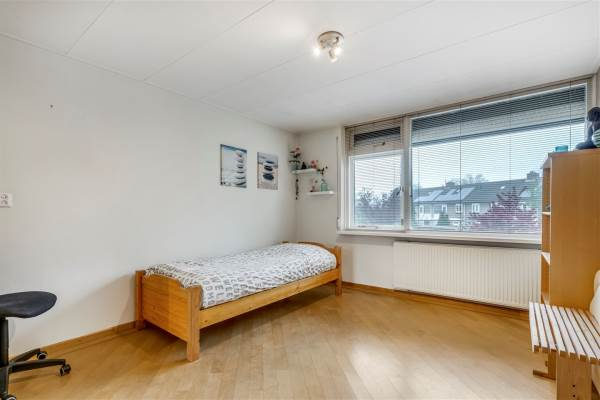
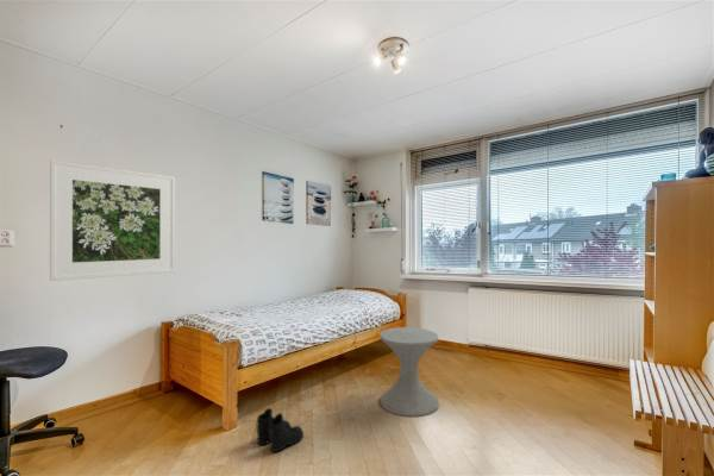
+ boots [255,407,305,453]
+ side table [378,326,440,418]
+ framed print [49,158,176,282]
